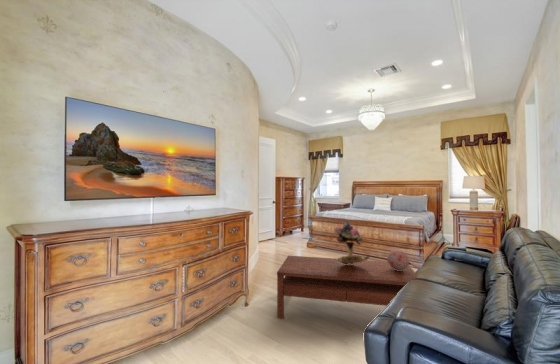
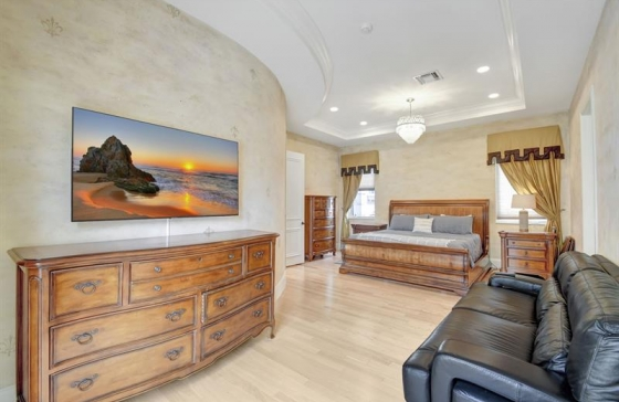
- coffee table [276,255,420,320]
- bouquet [334,219,371,265]
- decorative sphere [386,249,411,271]
